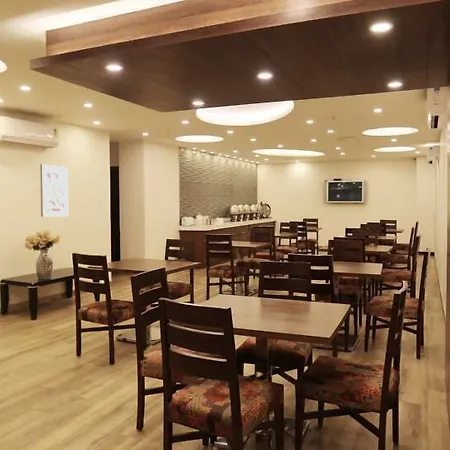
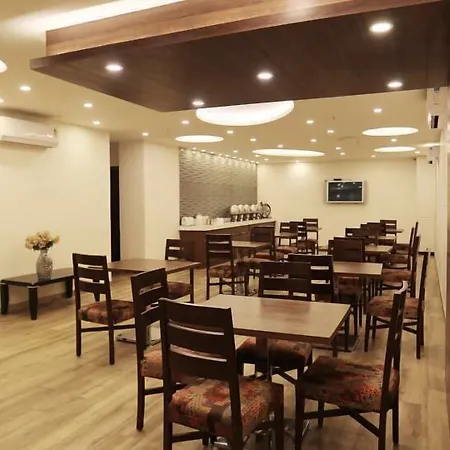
- wall art [39,163,69,218]
